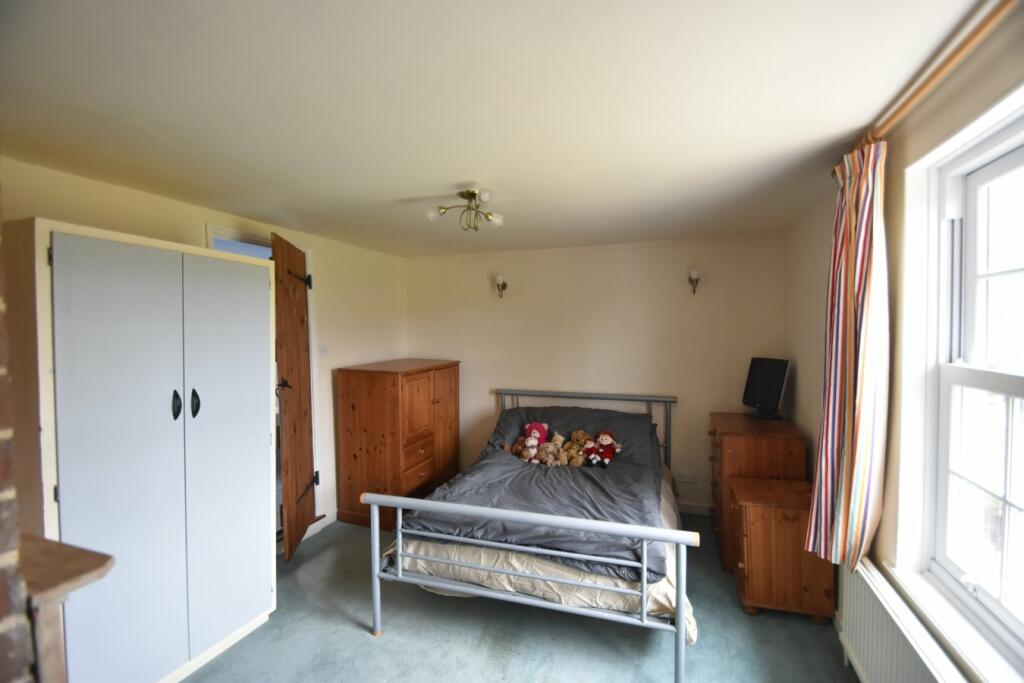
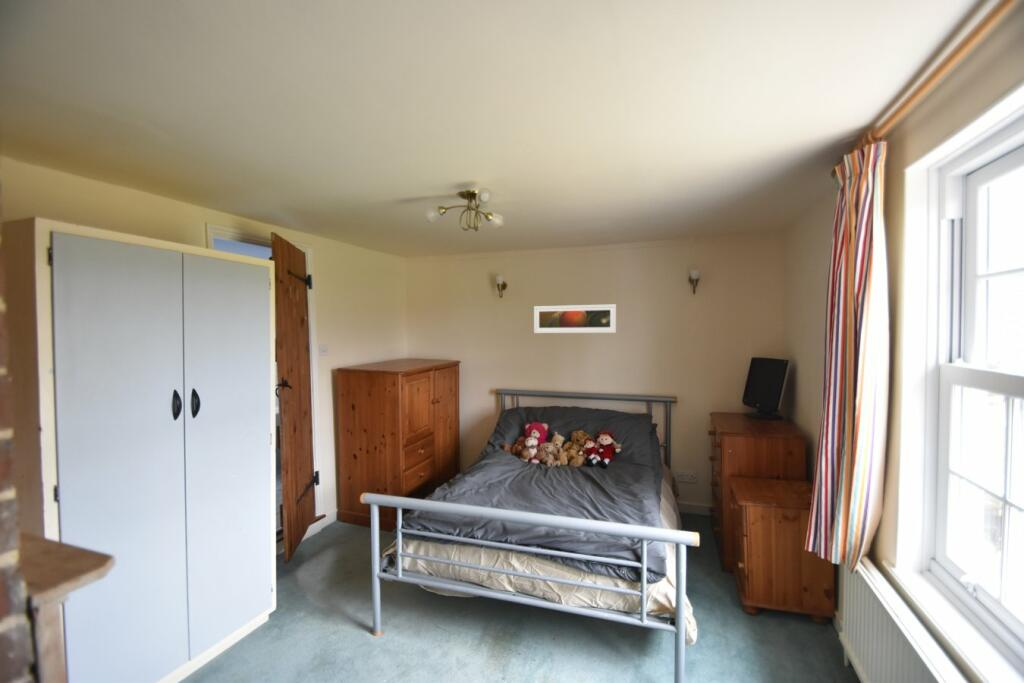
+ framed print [533,303,617,334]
